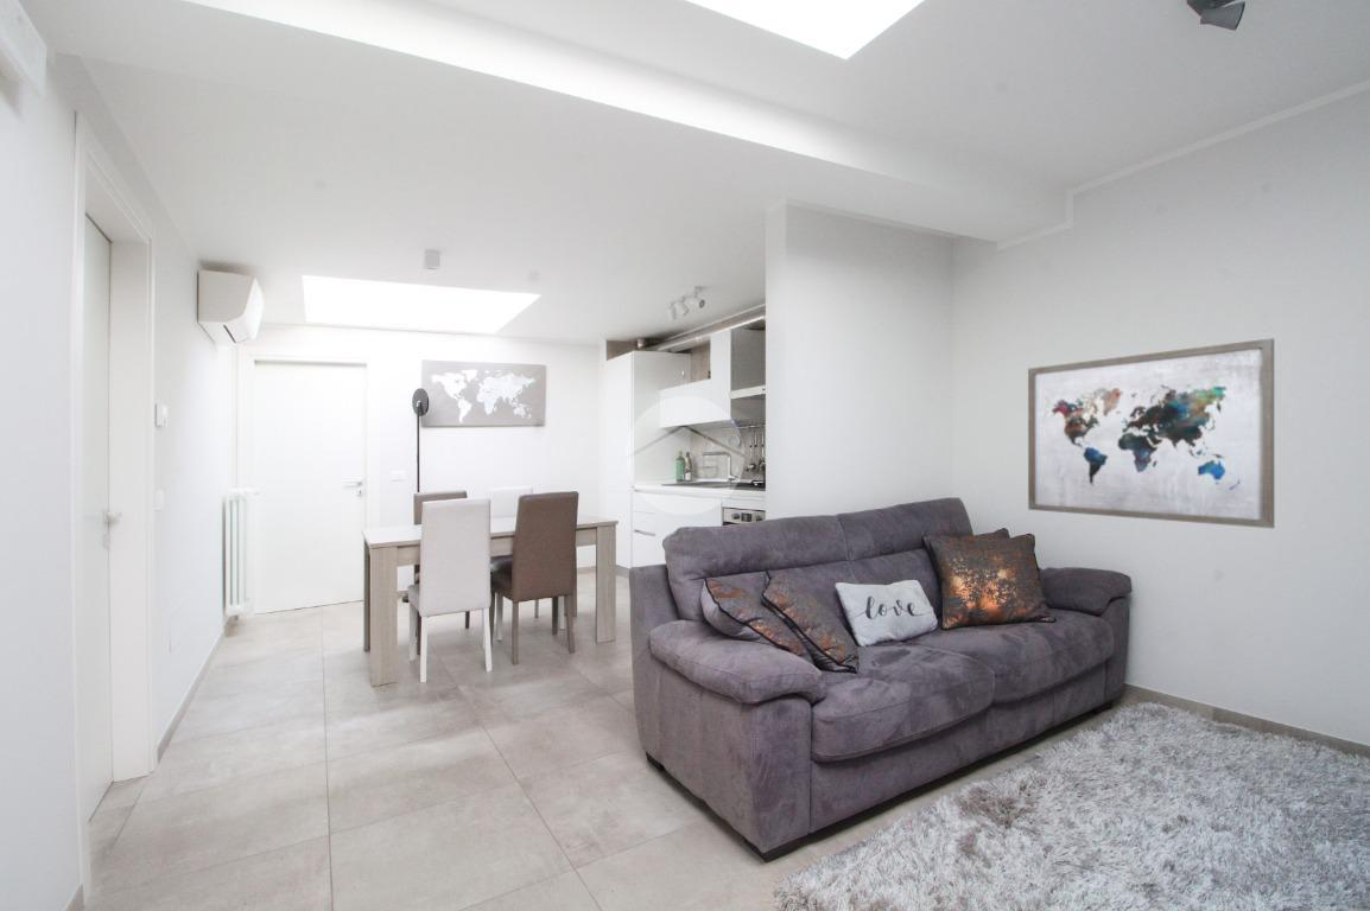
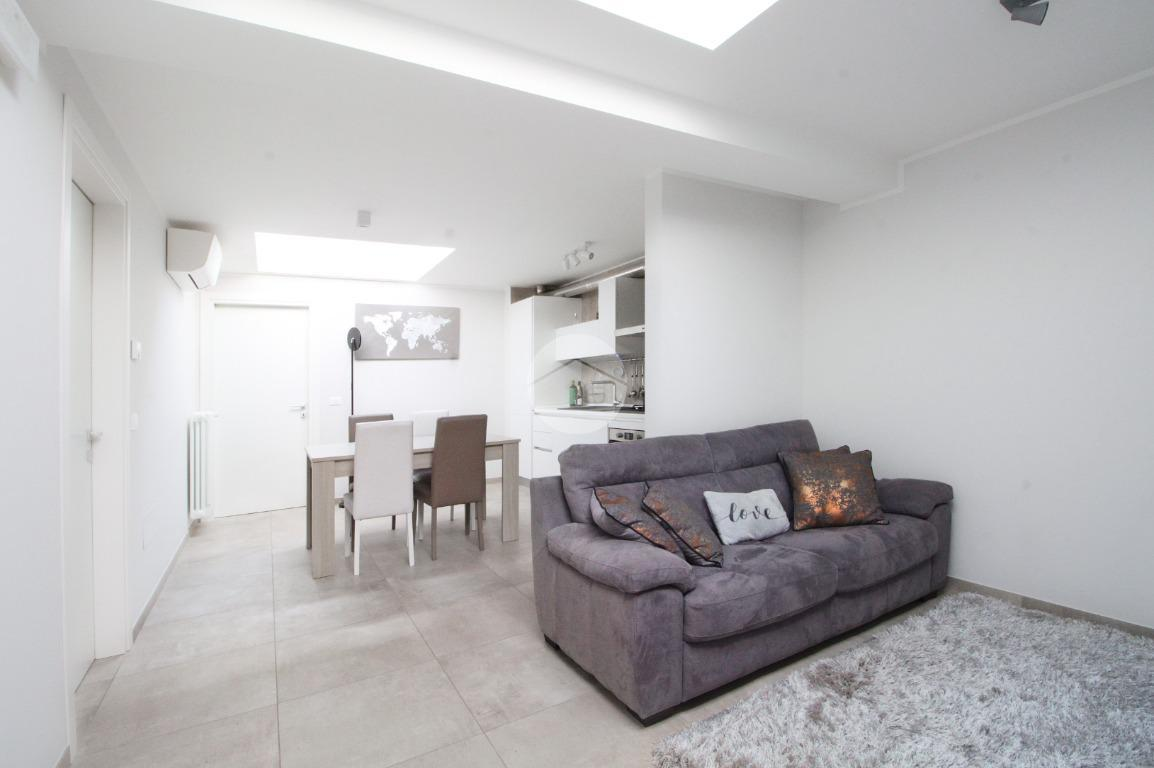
- wall art [1027,337,1275,529]
